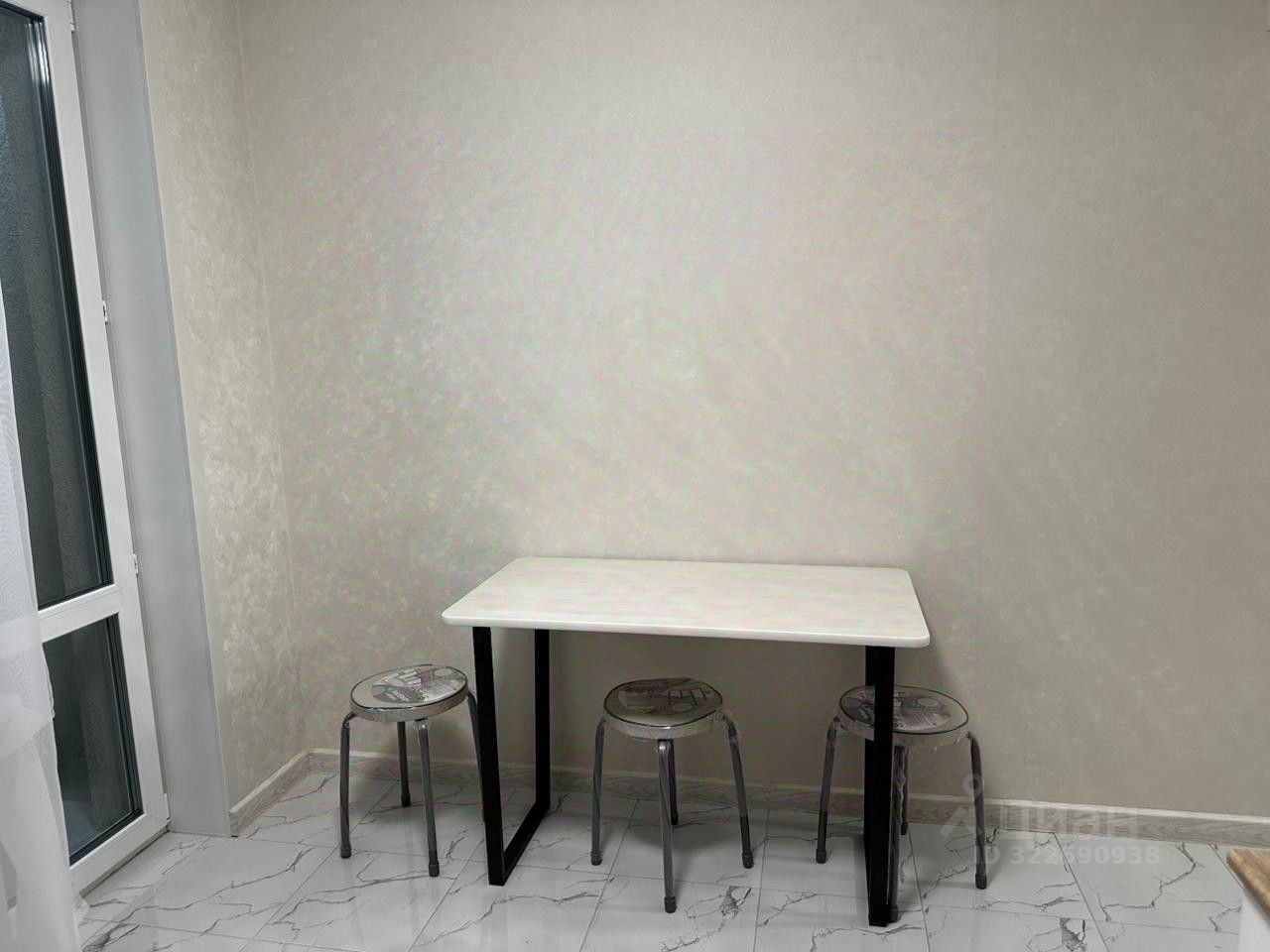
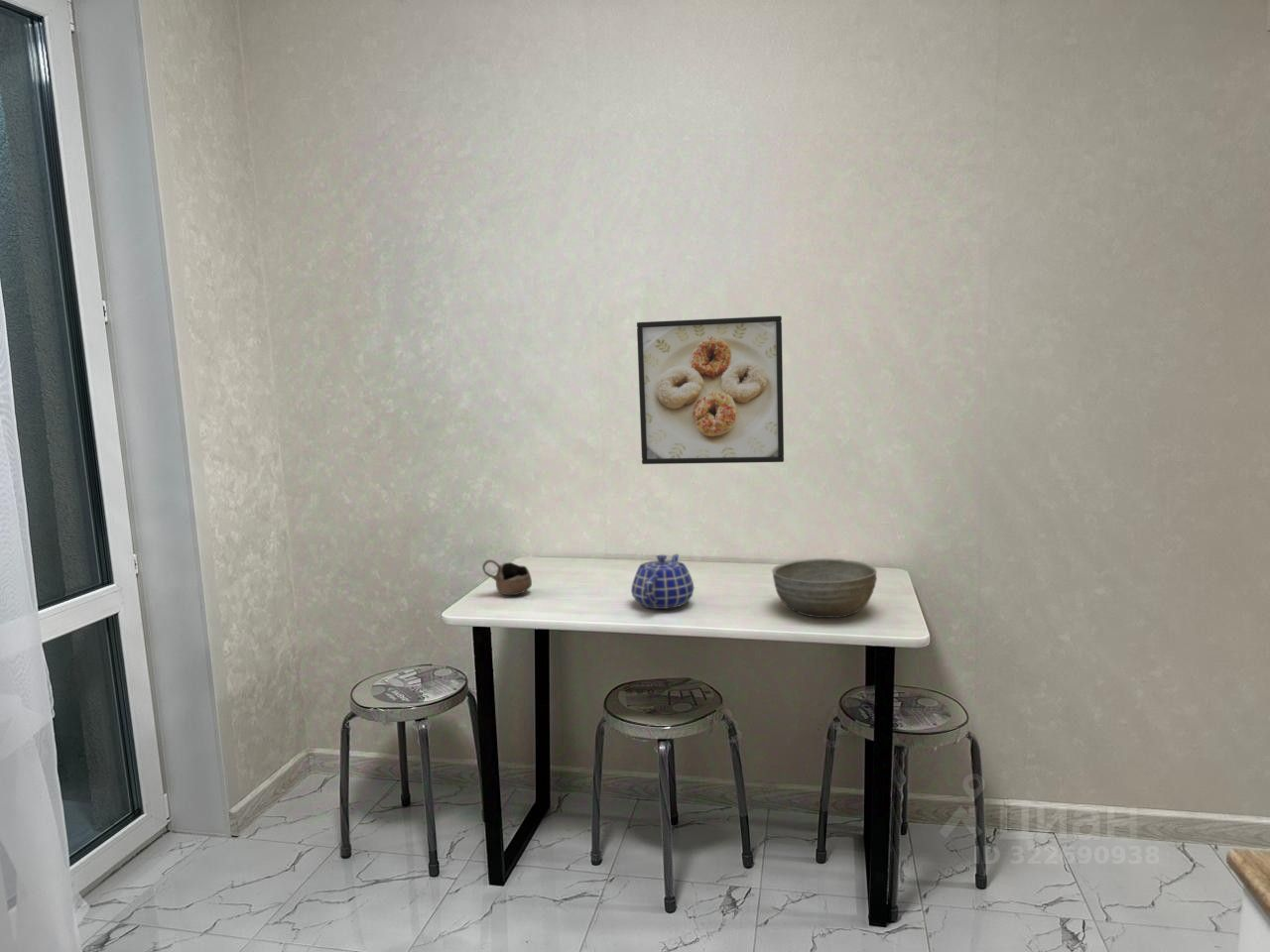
+ cup [481,558,533,596]
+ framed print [636,315,785,465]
+ teapot [630,553,695,610]
+ bowl [771,557,878,619]
